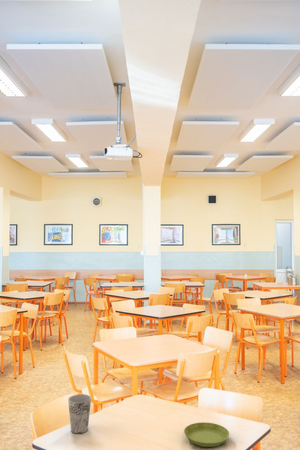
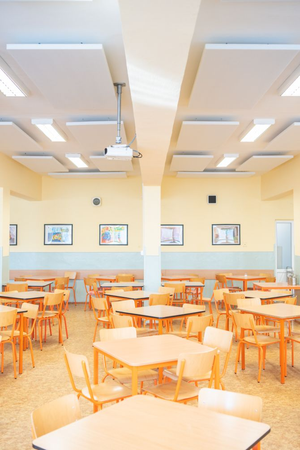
- saucer [183,421,230,448]
- cup [67,393,92,435]
